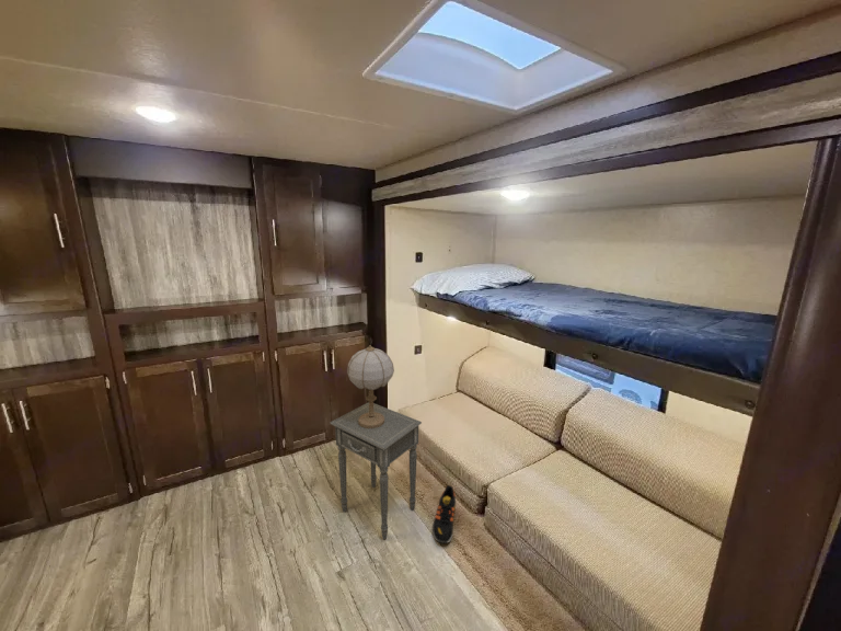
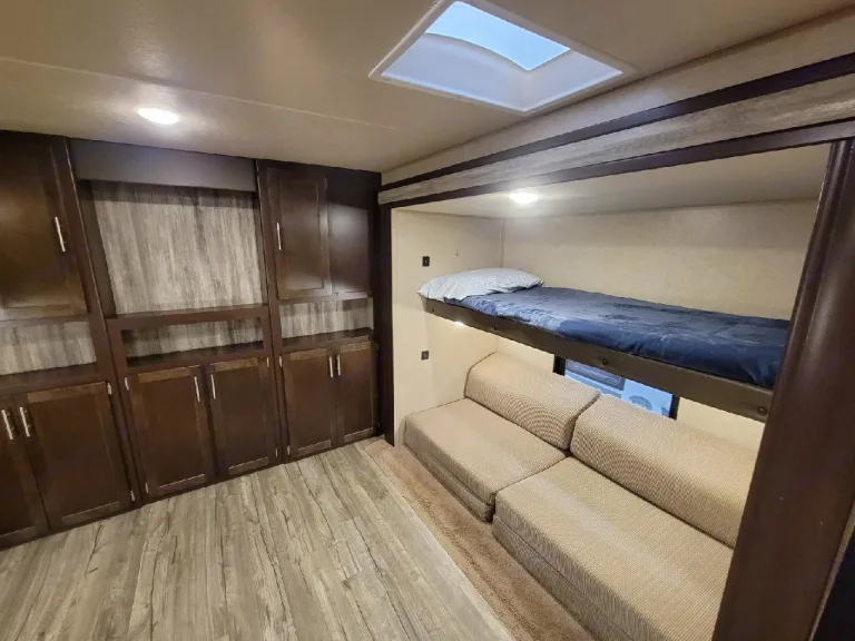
- table lamp [346,344,395,428]
- side table [329,401,423,540]
- shoe [431,484,457,544]
